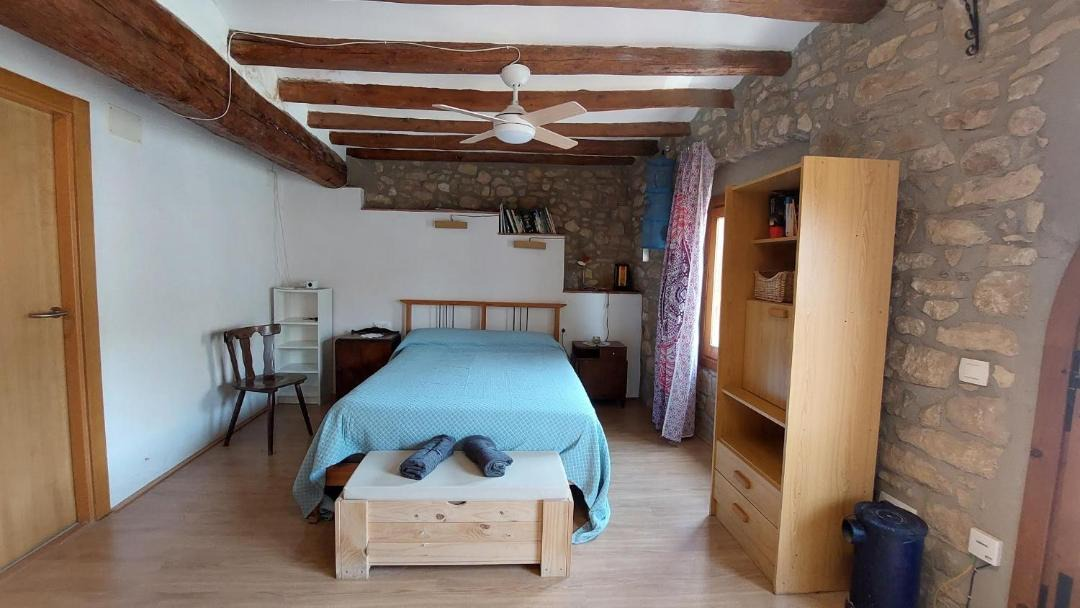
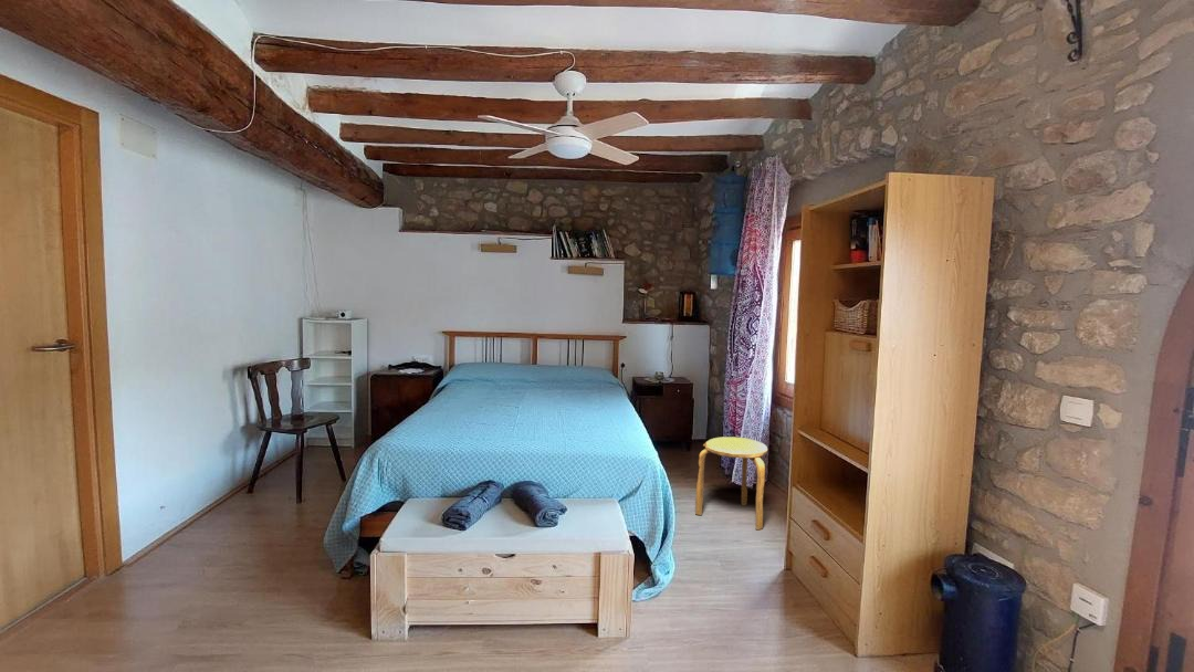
+ stool [694,435,768,531]
